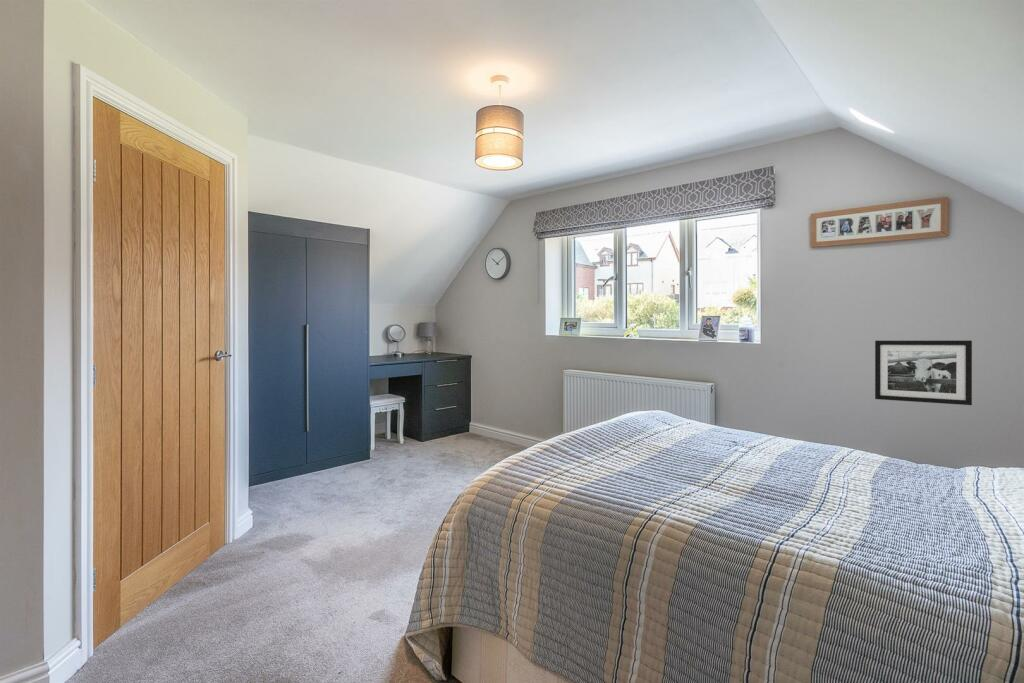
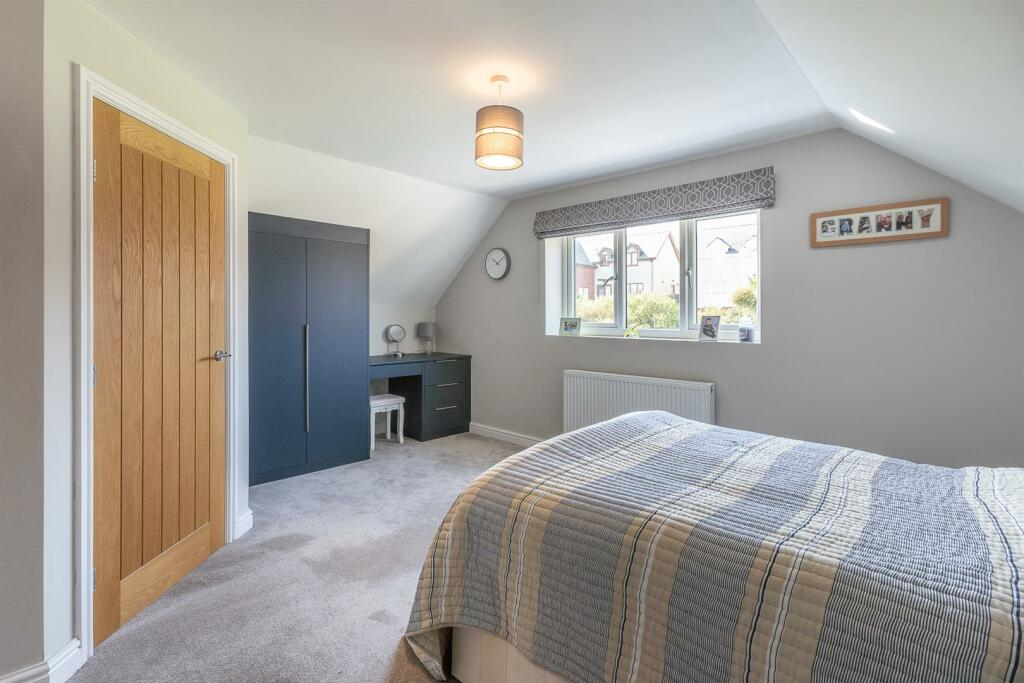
- picture frame [874,340,973,406]
